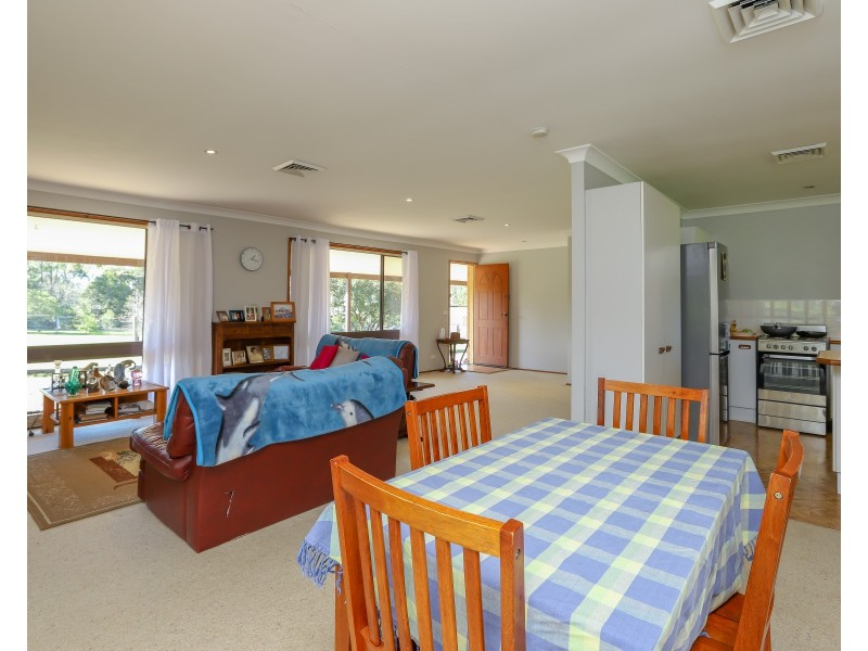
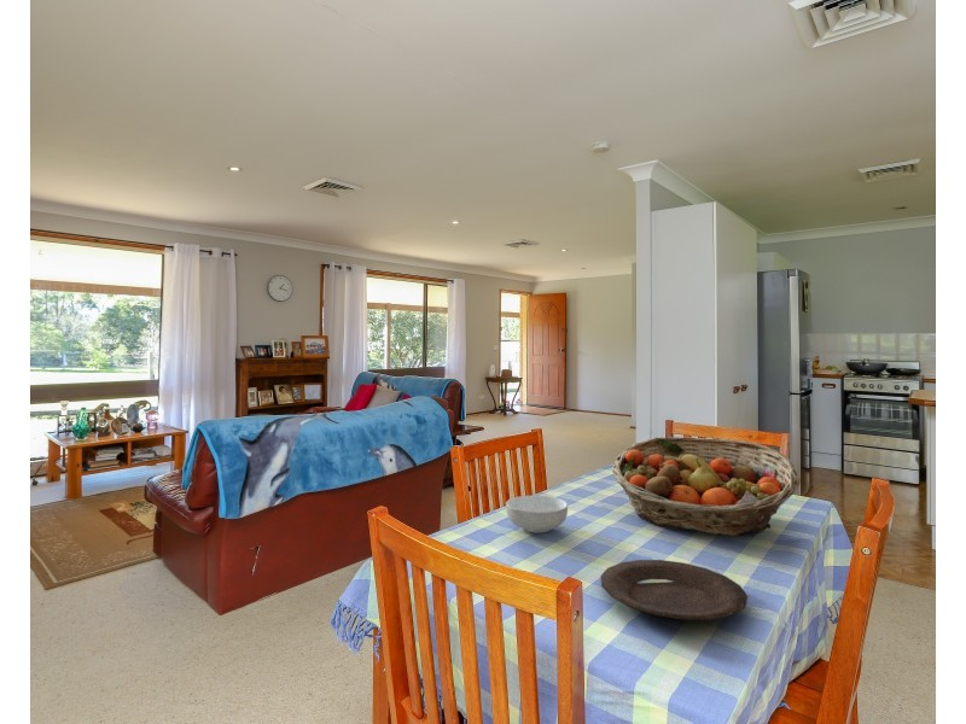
+ cereal bowl [505,495,569,533]
+ plate [600,559,749,621]
+ fruit basket [611,436,802,537]
